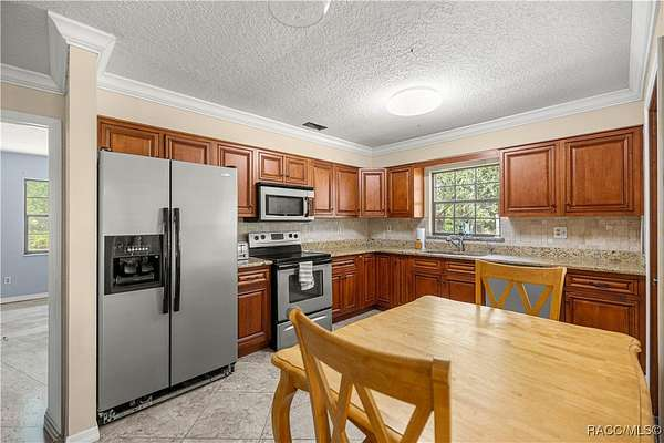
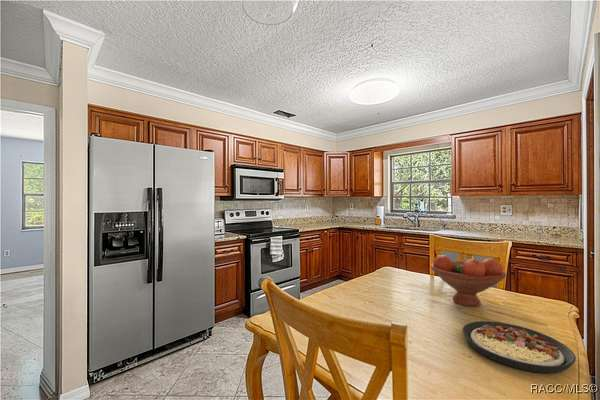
+ plate [462,320,577,374]
+ fruit bowl [430,254,508,307]
